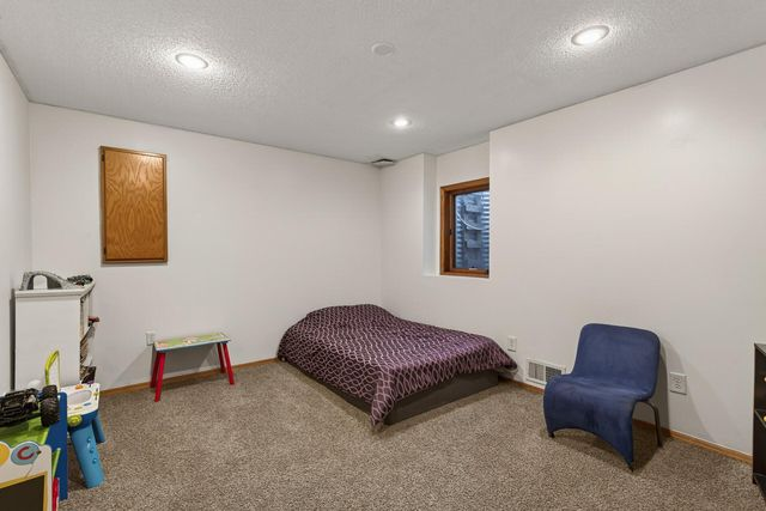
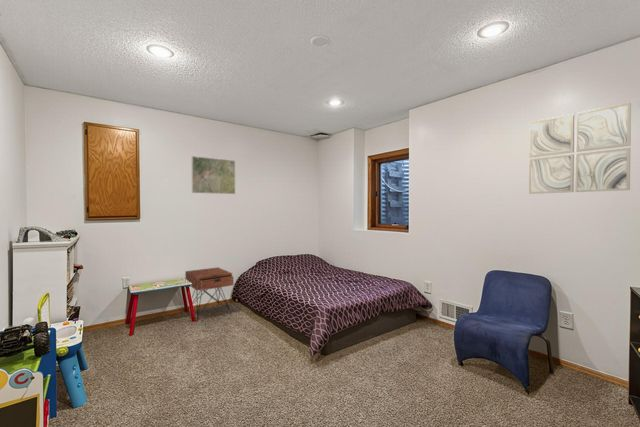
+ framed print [191,155,236,195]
+ nightstand [184,266,234,322]
+ wall art [528,102,632,195]
